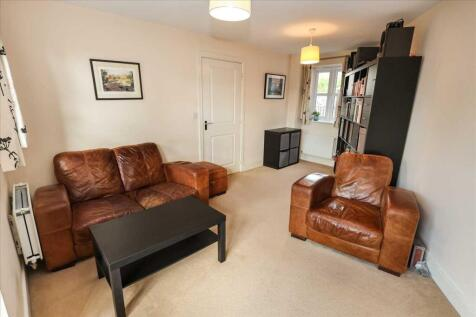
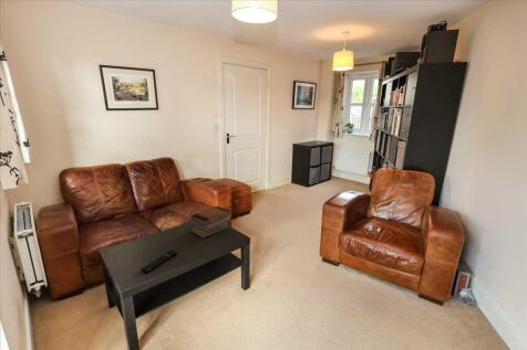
+ remote control [141,248,178,274]
+ book stack [189,205,232,238]
